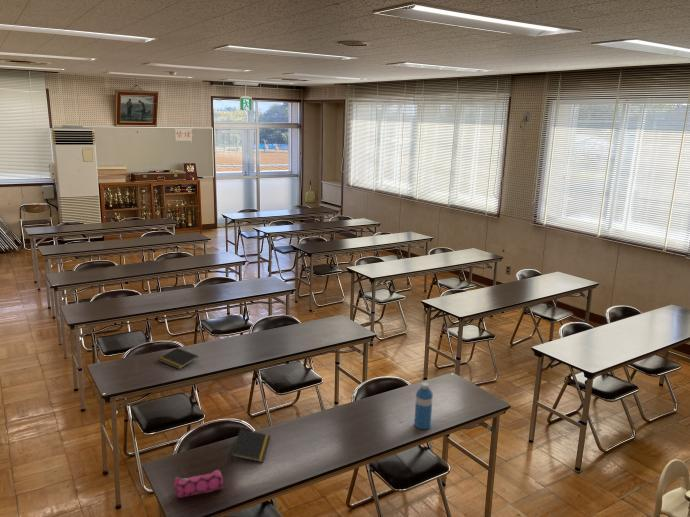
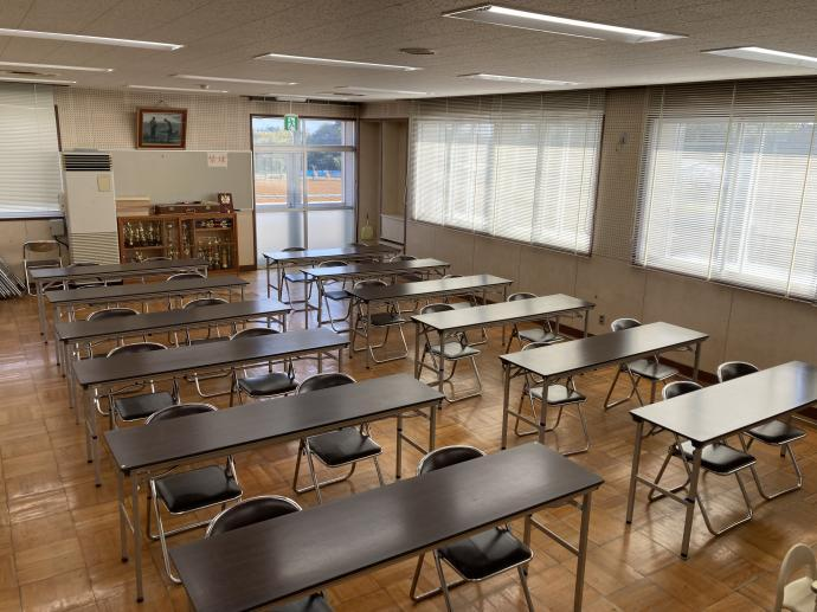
- water bottle [413,382,434,430]
- notepad [158,347,199,370]
- notepad [230,428,272,463]
- pencil case [173,469,224,499]
